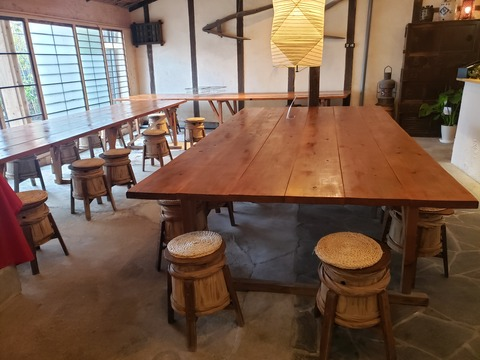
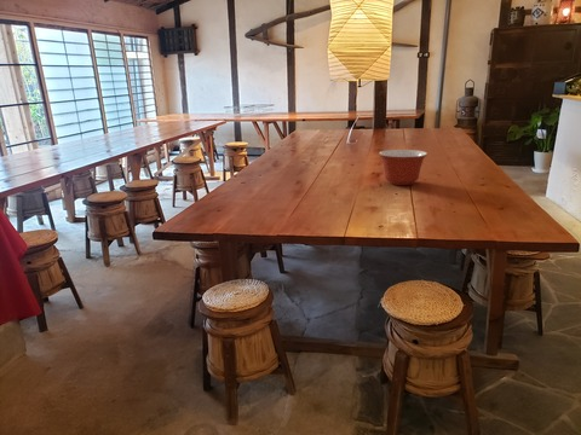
+ mixing bowl [378,149,428,186]
